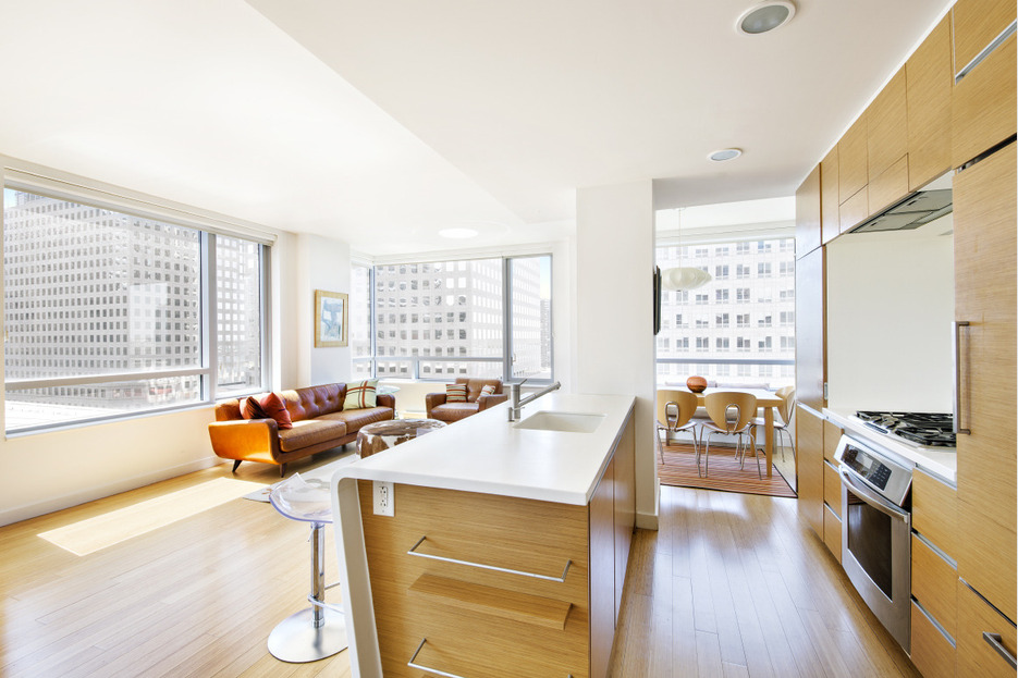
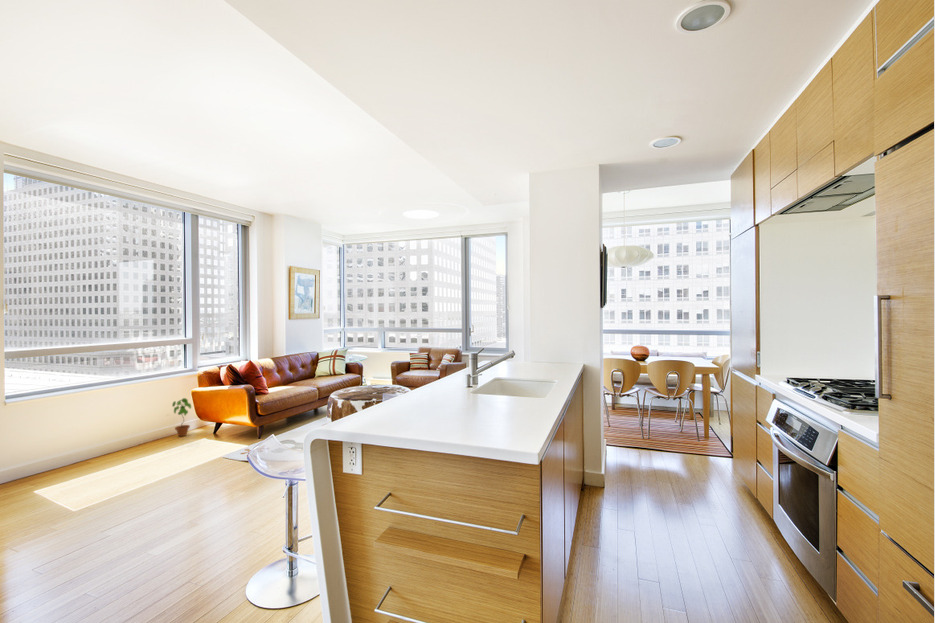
+ potted plant [171,397,192,437]
